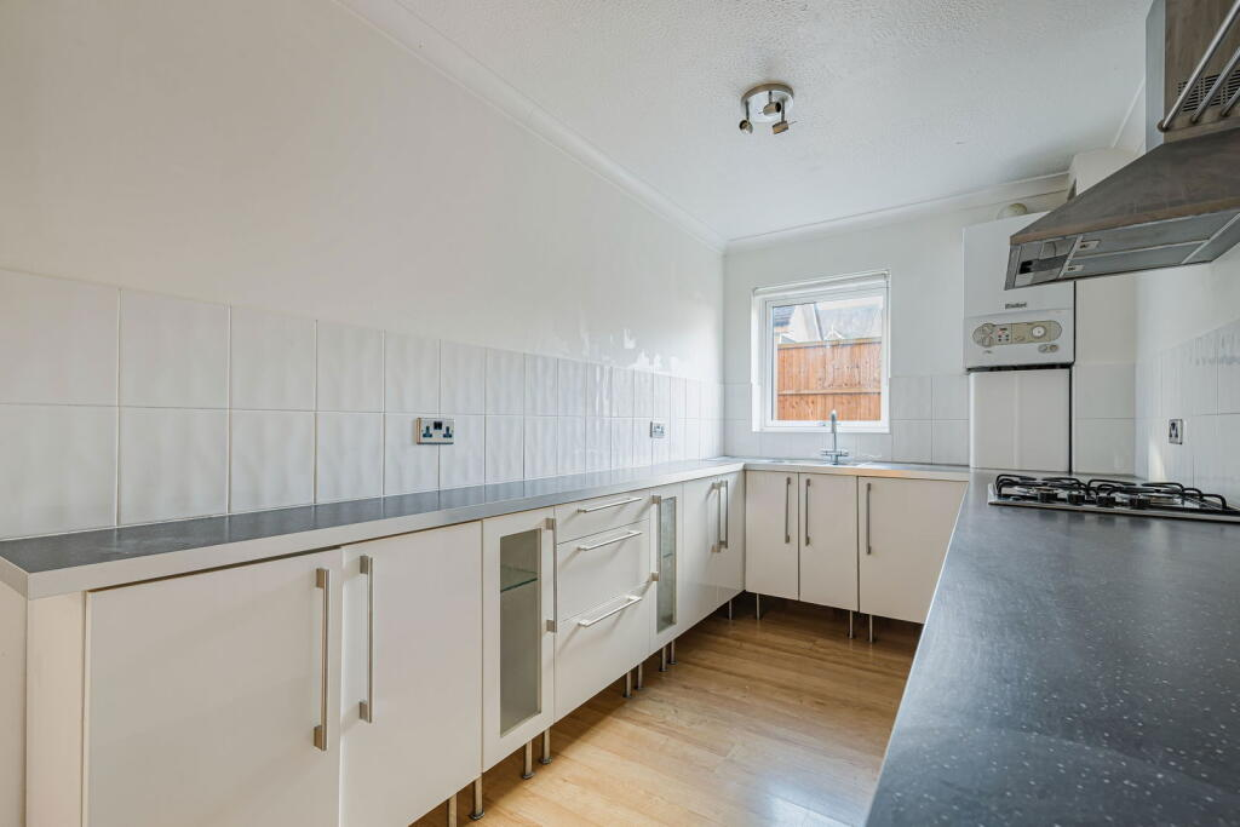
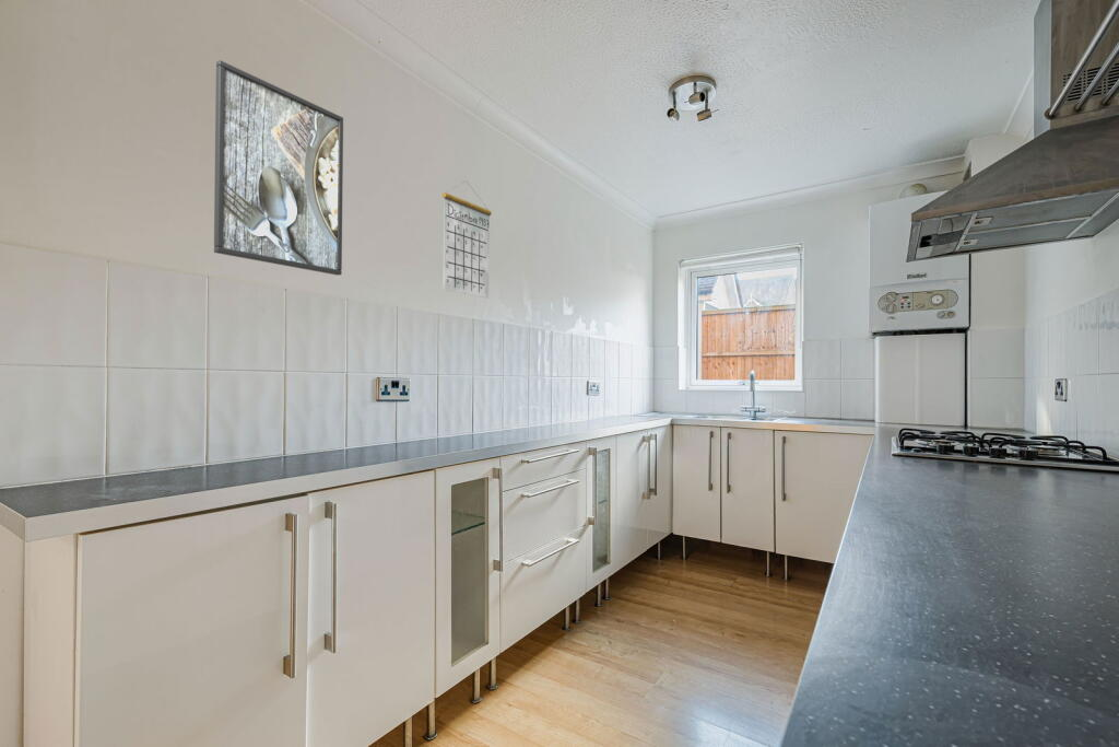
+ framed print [213,59,344,277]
+ calendar [441,179,493,300]
